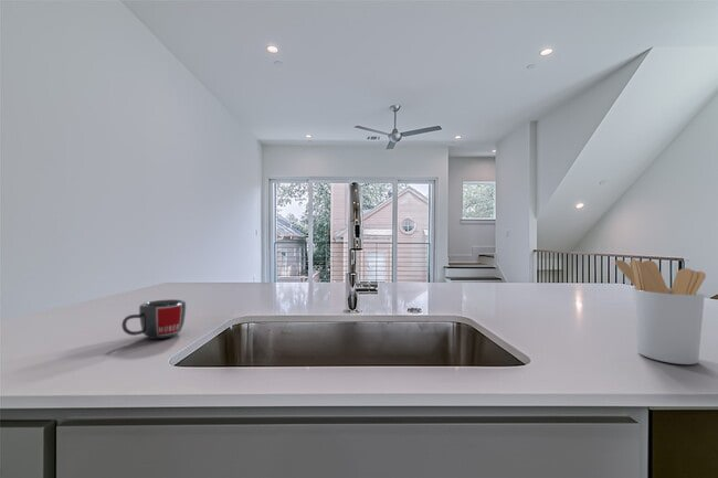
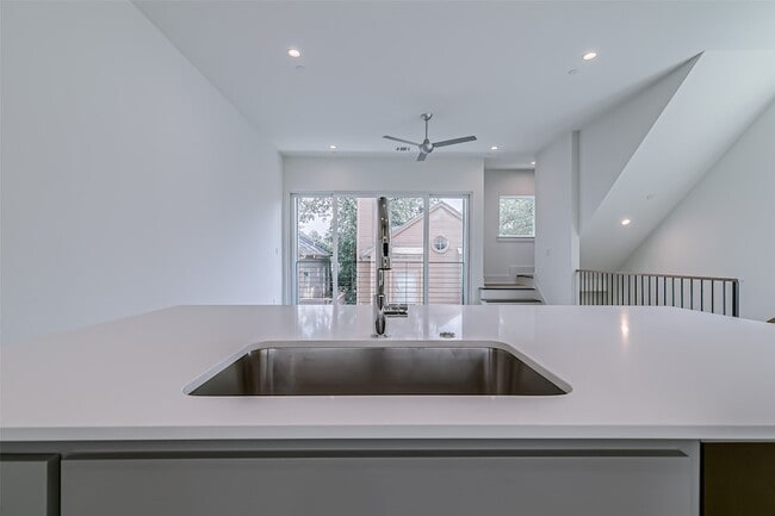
- utensil holder [614,257,707,365]
- mug [120,298,187,340]
